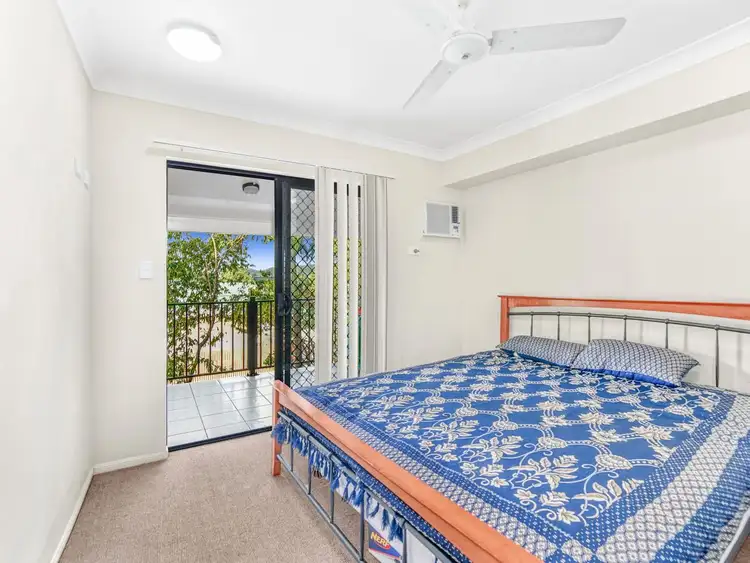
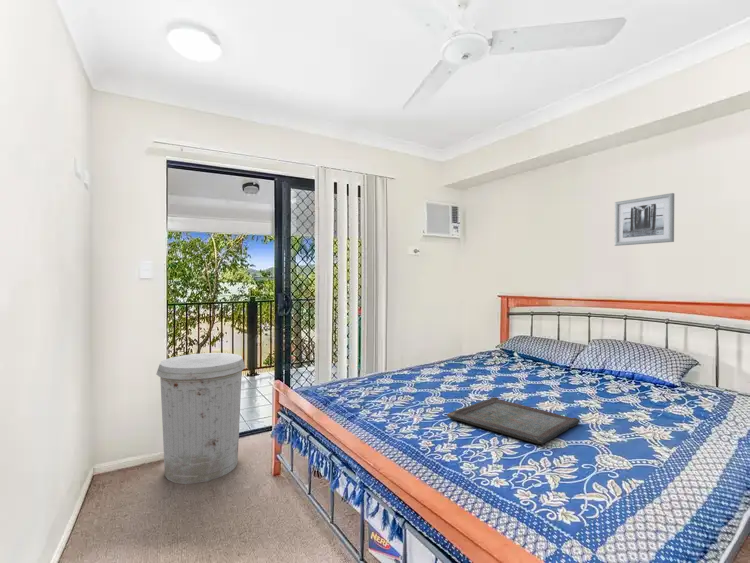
+ serving tray [446,396,581,445]
+ wall art [614,192,675,247]
+ trash can [155,352,246,485]
